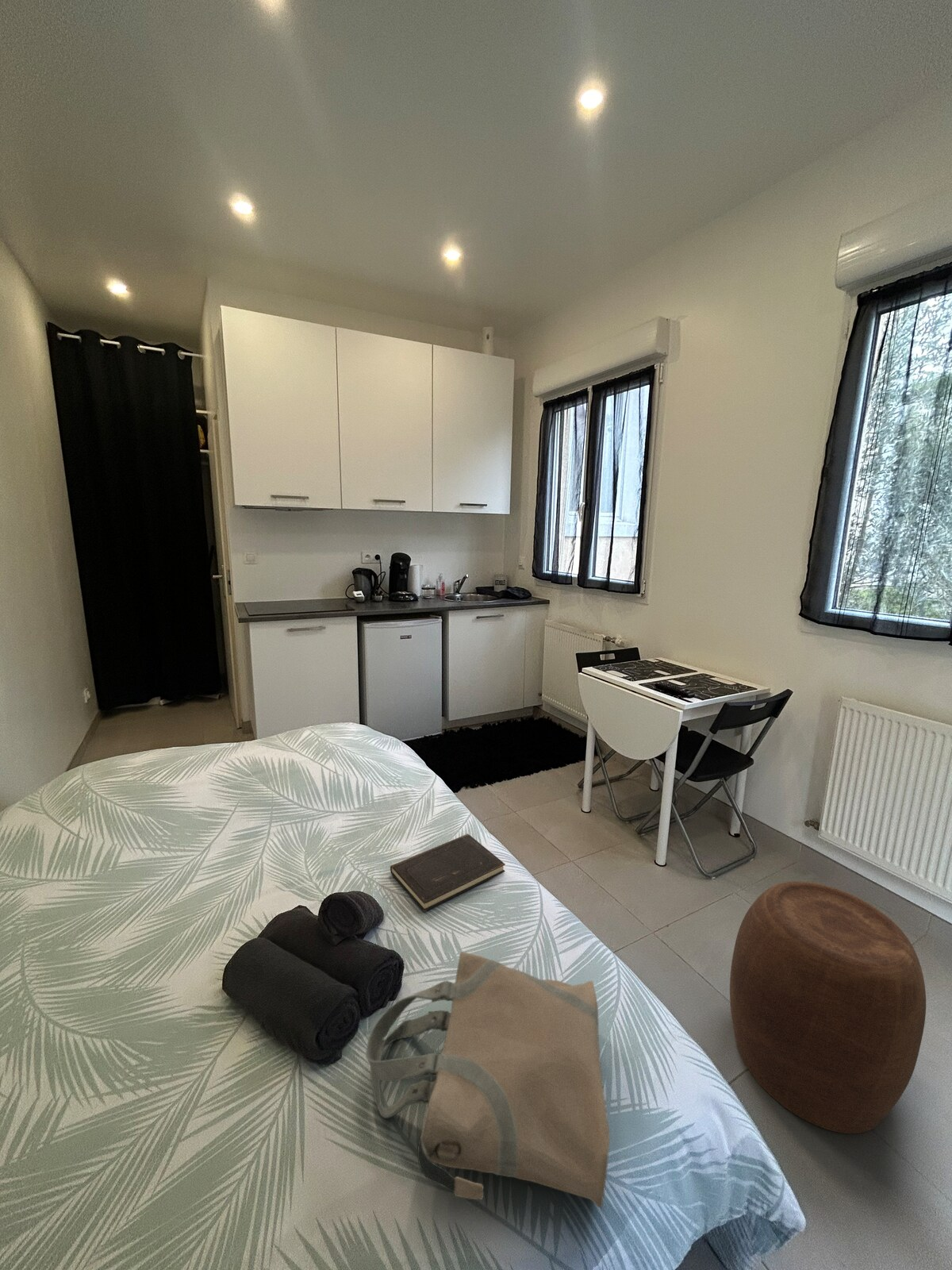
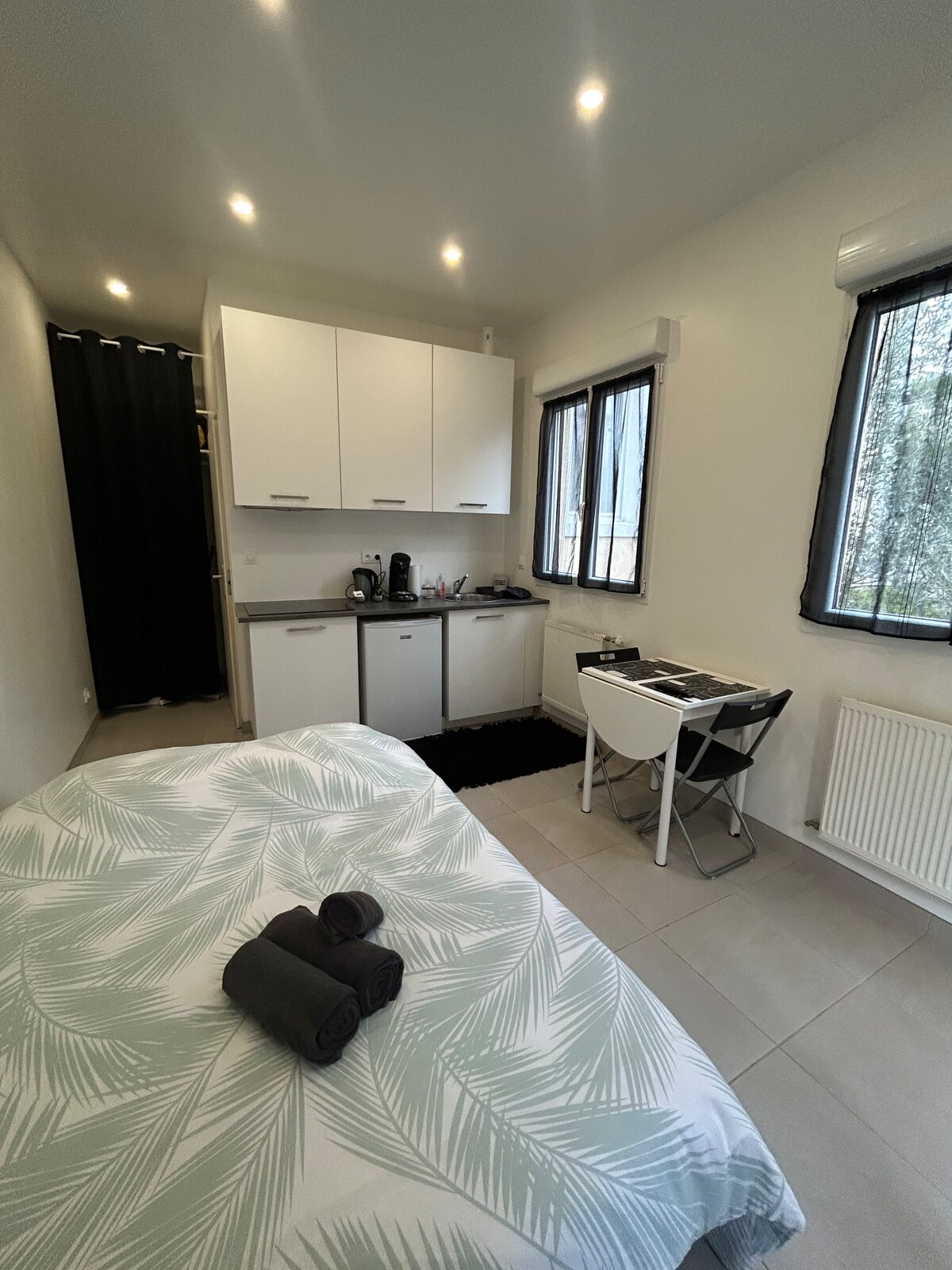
- hardcover book [390,833,506,912]
- tote bag [365,951,610,1209]
- stool [729,880,927,1134]
